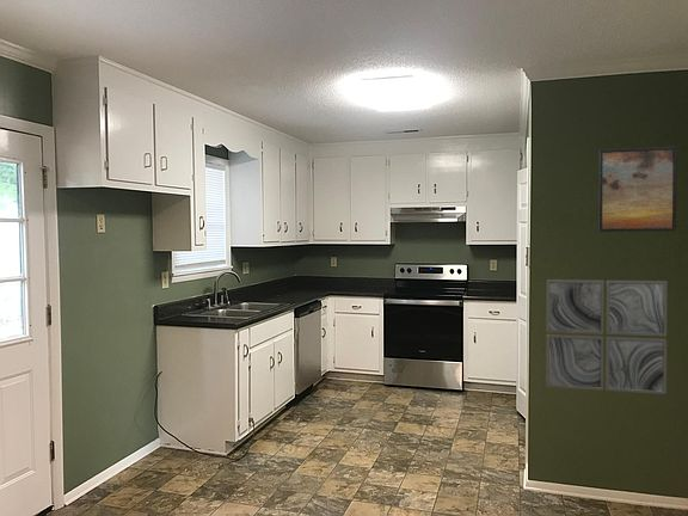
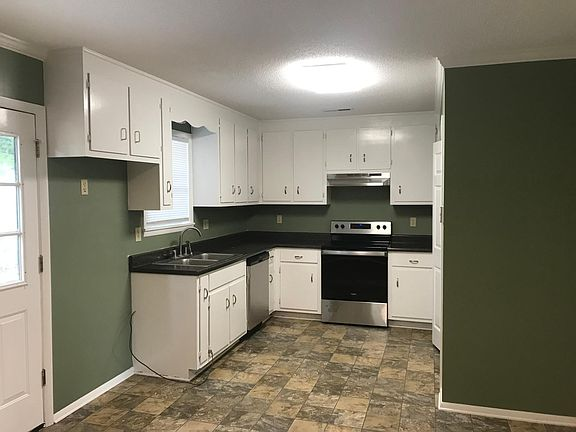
- wall art [546,278,669,395]
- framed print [597,145,678,233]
